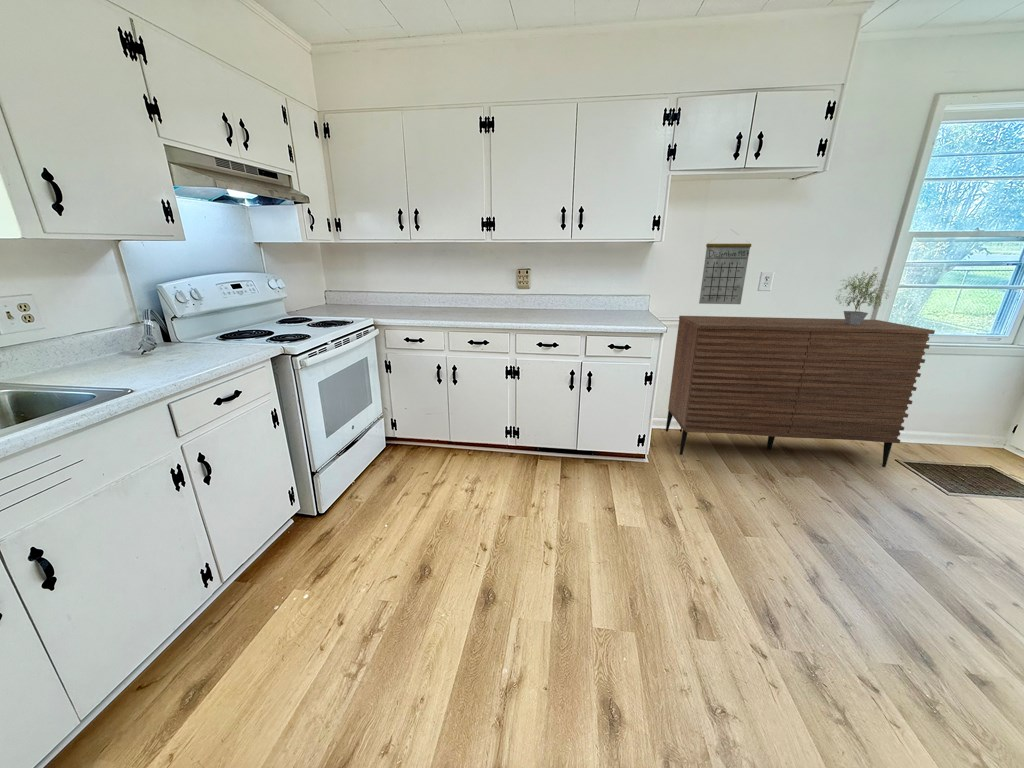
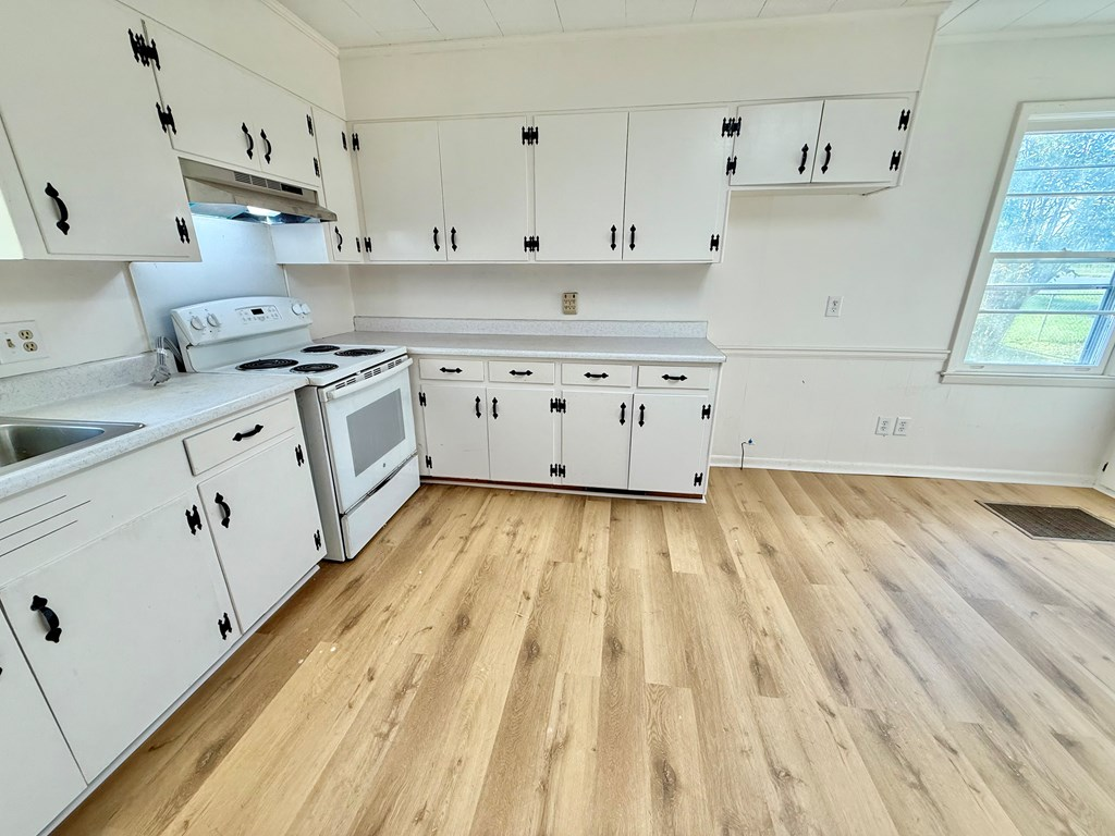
- calendar [698,229,752,305]
- potted plant [834,266,895,325]
- sideboard [665,315,936,468]
